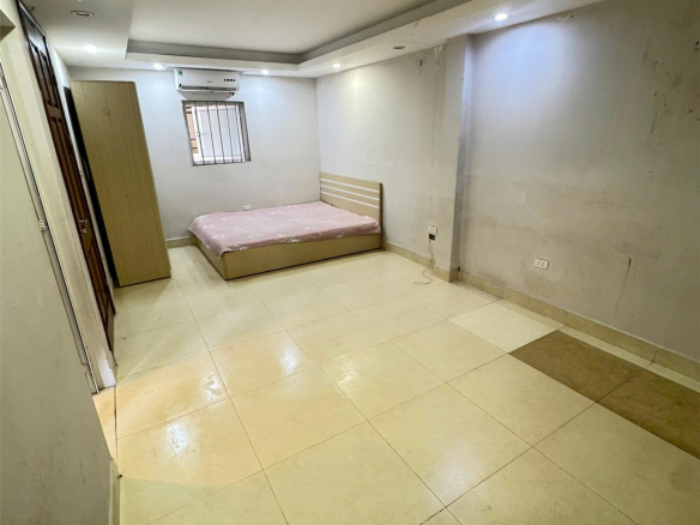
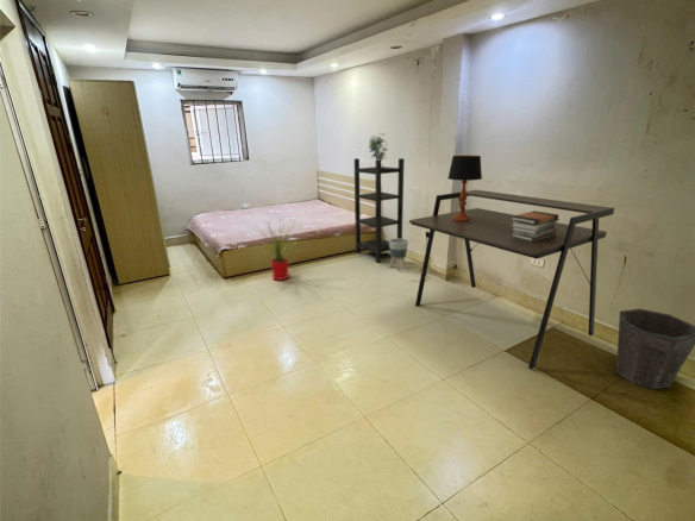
+ desk [408,189,615,370]
+ book stack [511,209,561,241]
+ table lamp [446,155,483,221]
+ potted plant [368,132,389,168]
+ shelving unit [353,157,406,264]
+ waste bin [615,308,695,390]
+ house plant [253,219,302,282]
+ planter [388,237,409,272]
